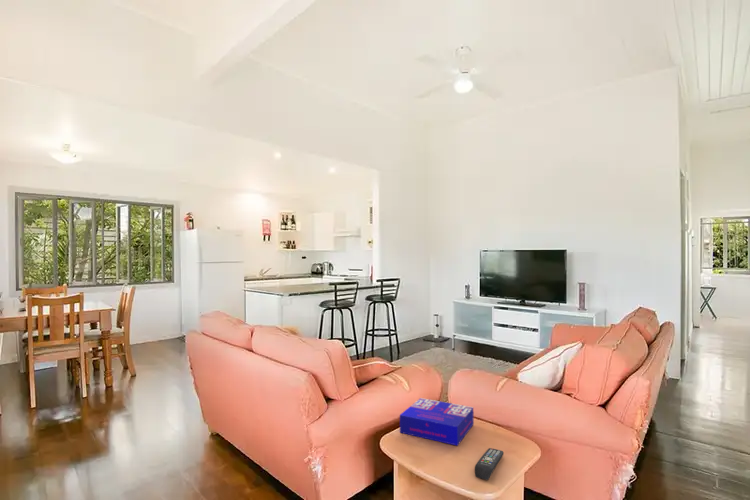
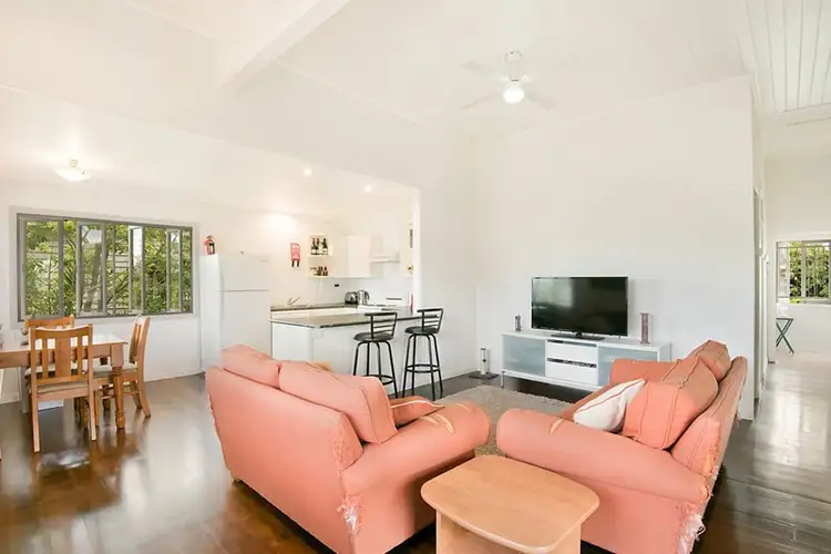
- remote control [474,447,505,481]
- board game [399,397,475,447]
